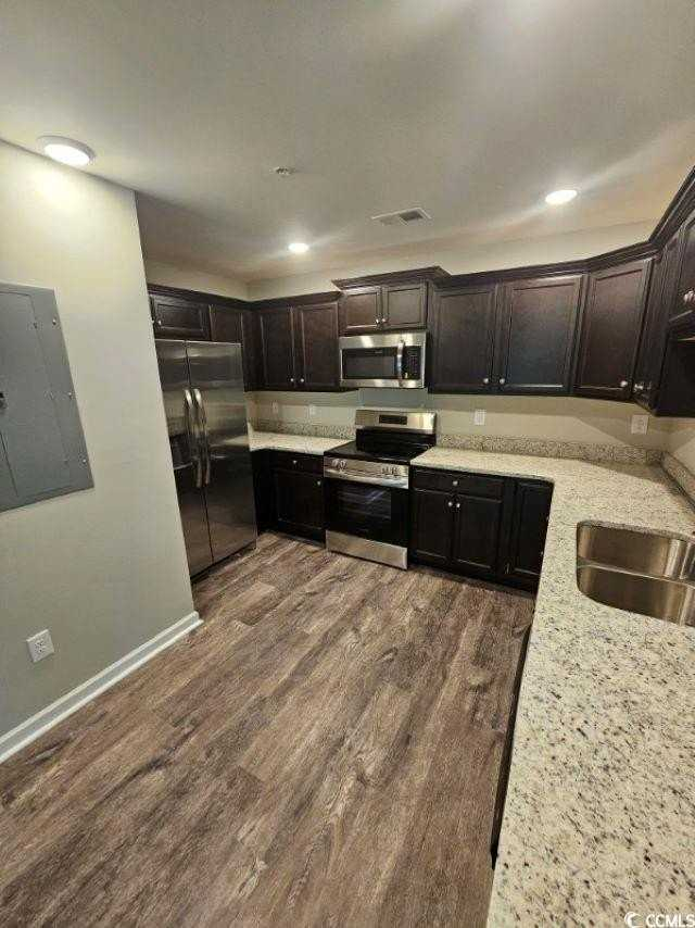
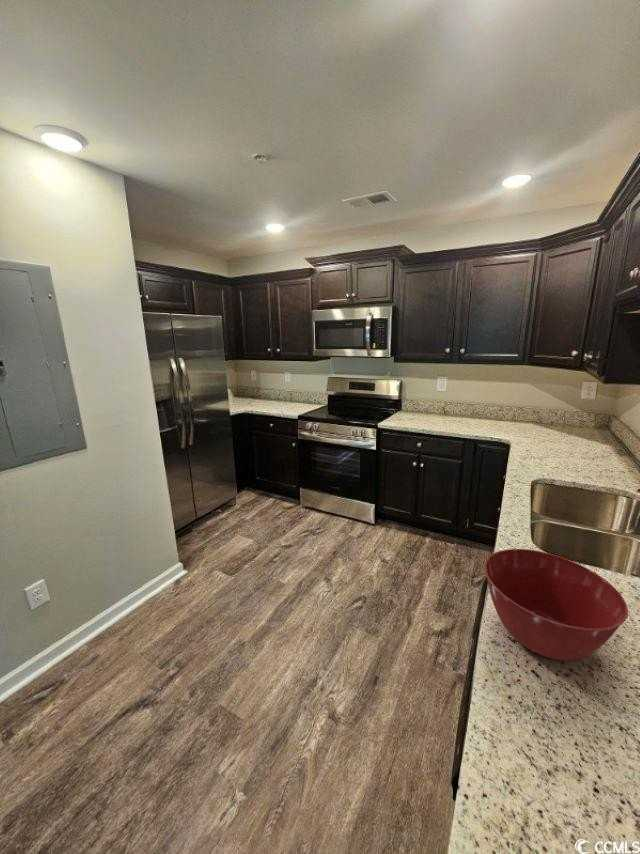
+ mixing bowl [483,548,629,661]
